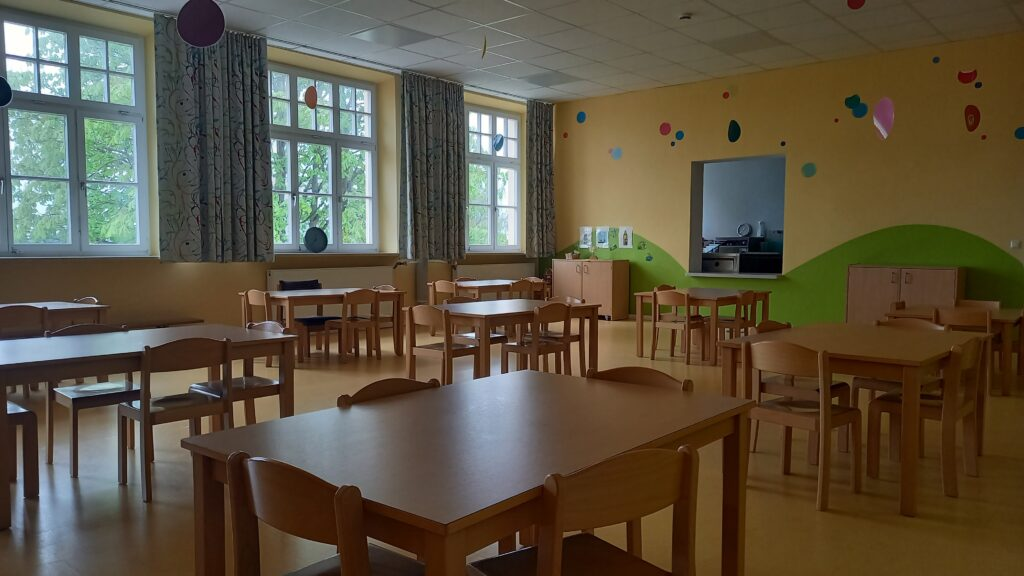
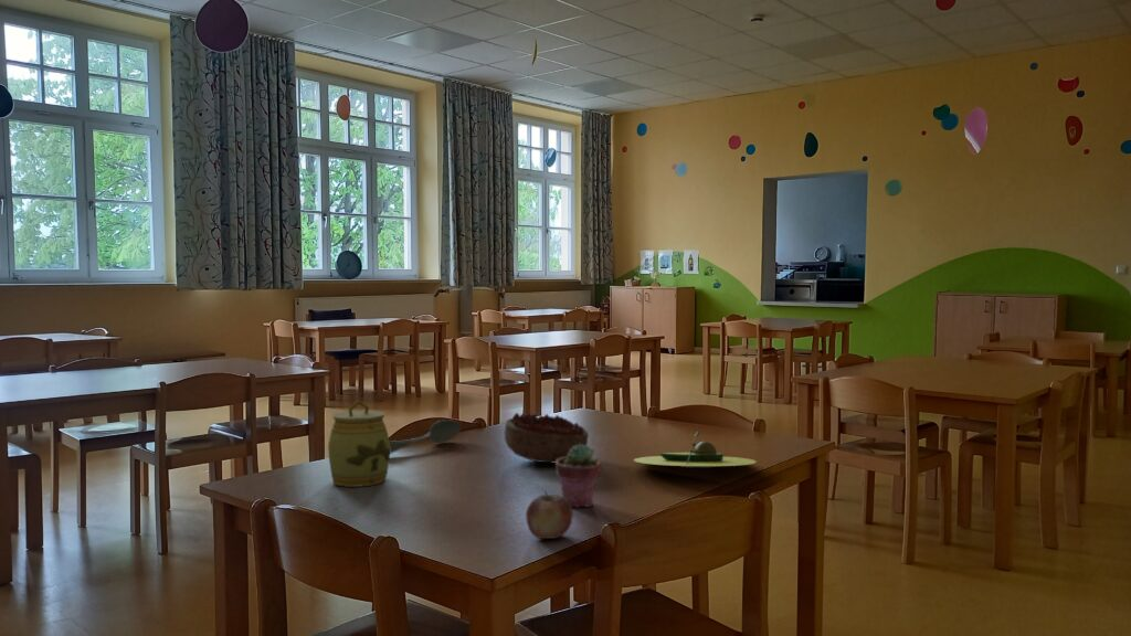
+ decorative bowl [504,412,590,464]
+ potted succulent [554,444,602,509]
+ spoon [390,418,462,455]
+ apple [525,490,574,540]
+ avocado [633,431,758,470]
+ jar [327,399,391,488]
